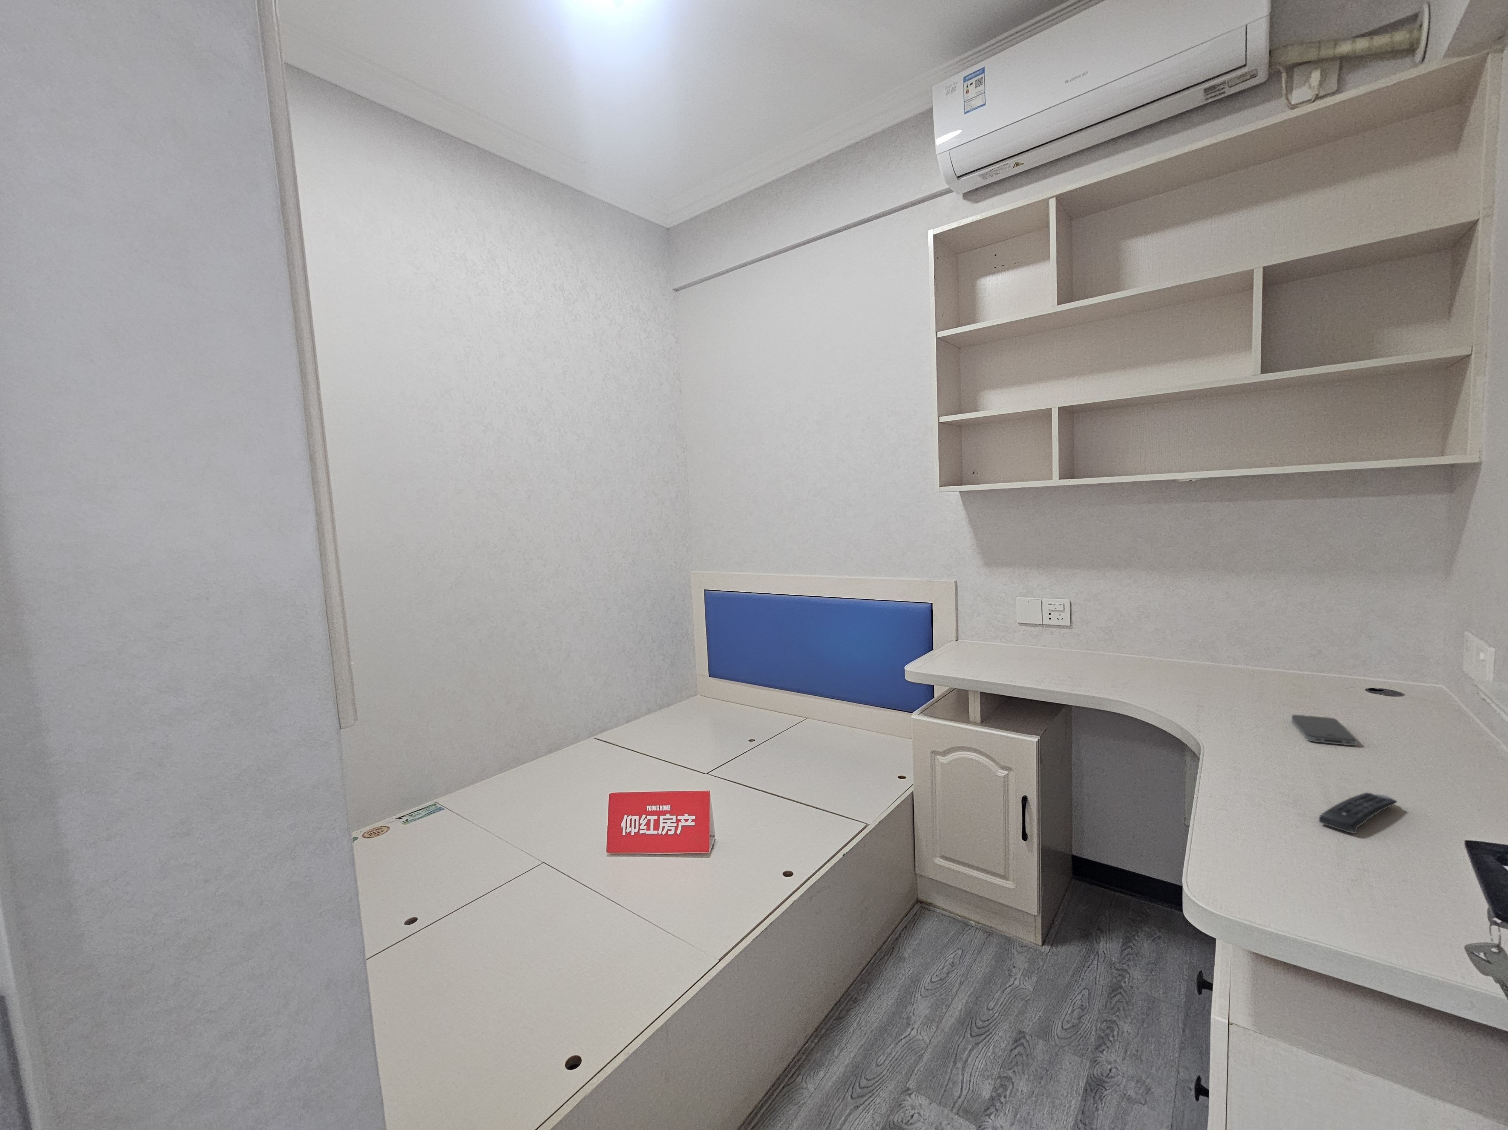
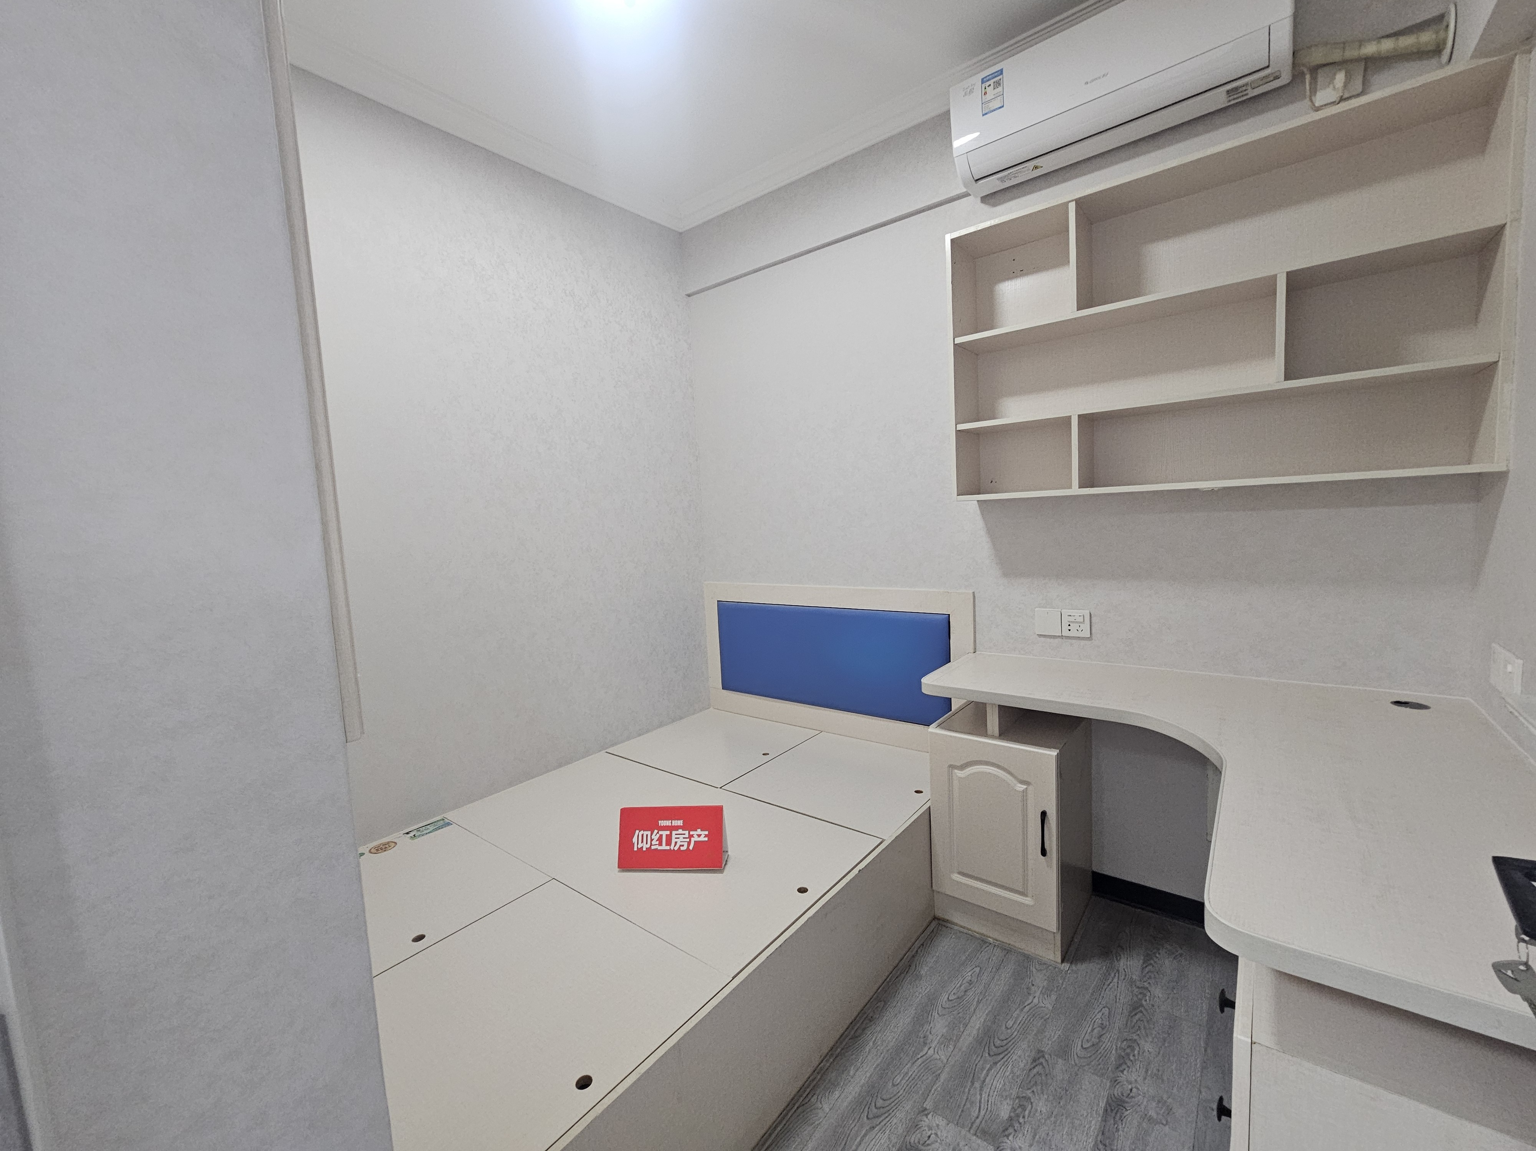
- smartphone [1291,715,1357,747]
- remote control [1318,792,1398,834]
